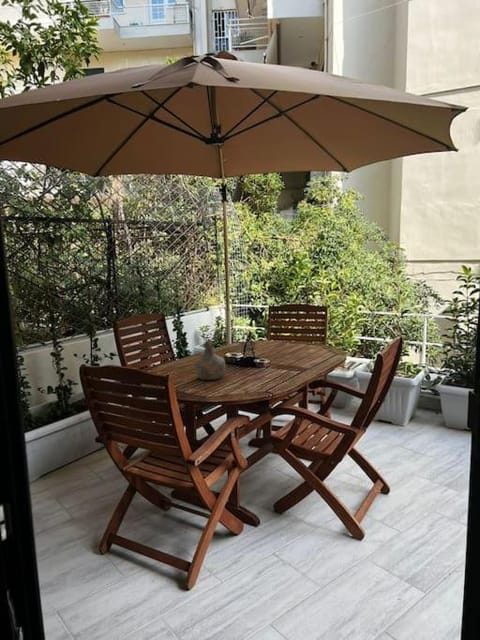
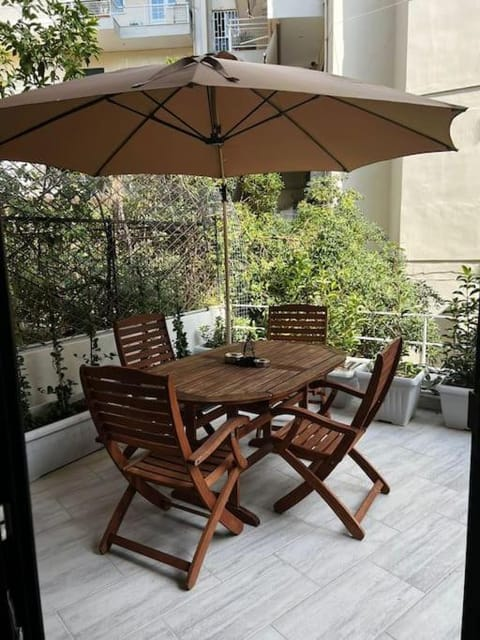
- bottle [193,339,227,381]
